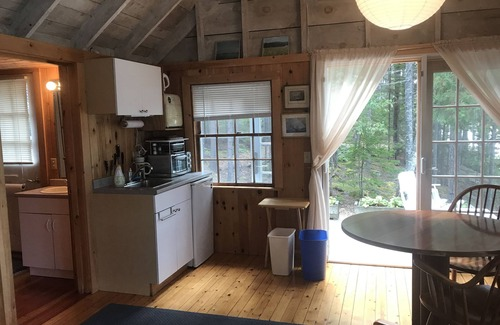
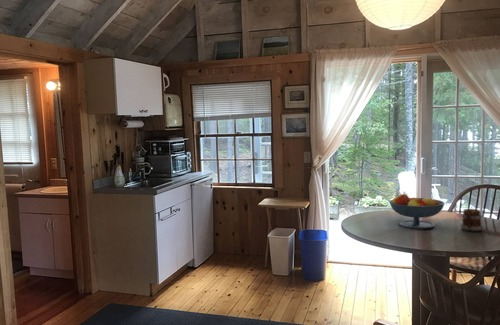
+ mug [460,208,484,233]
+ fruit bowl [388,193,446,230]
